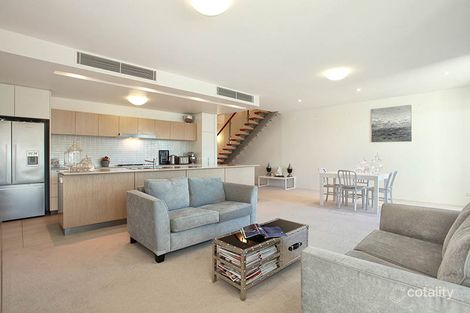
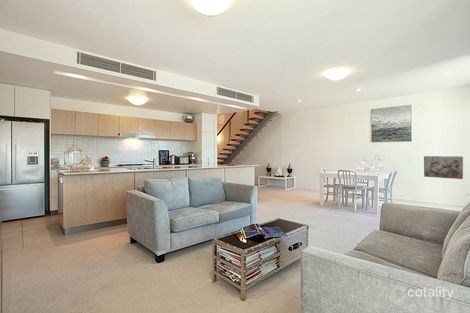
+ relief sculpture [423,155,464,180]
